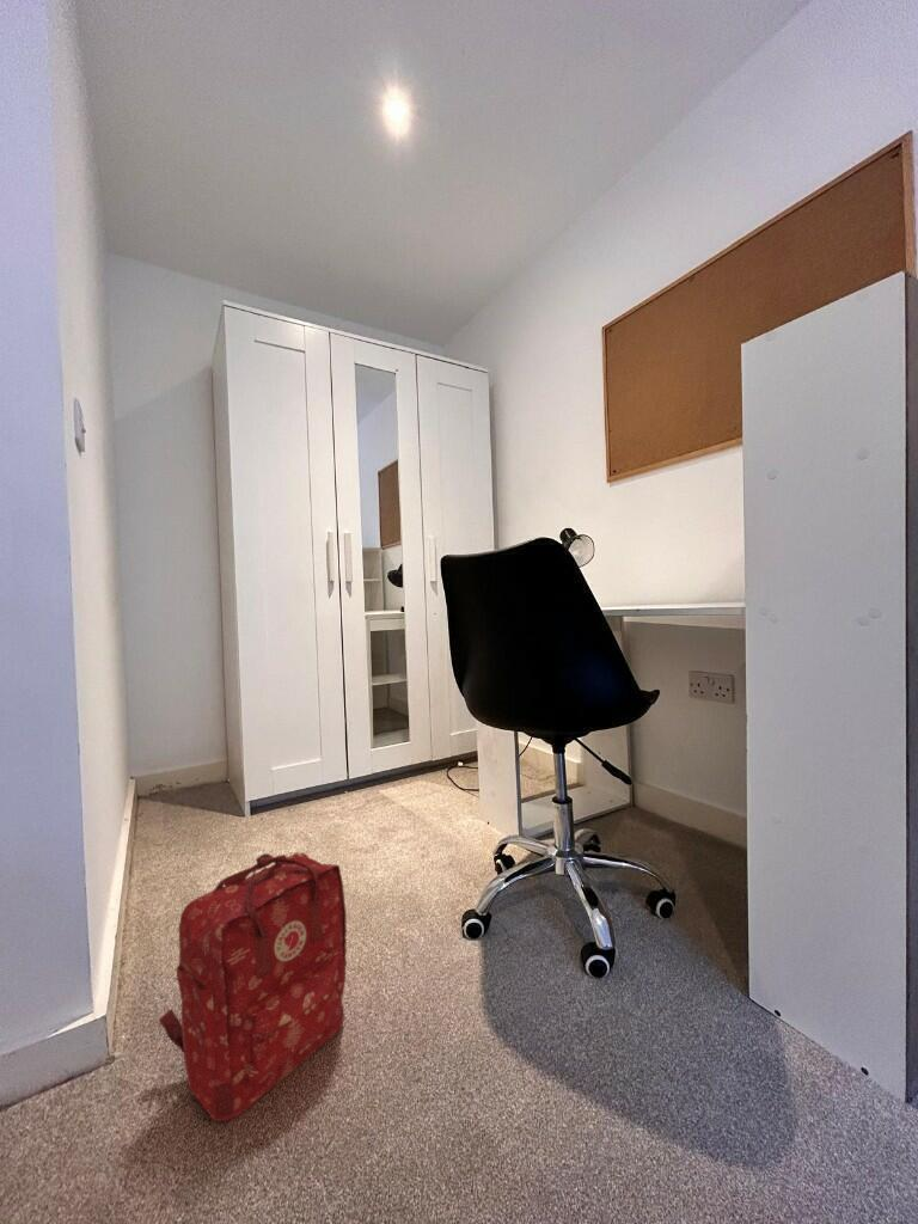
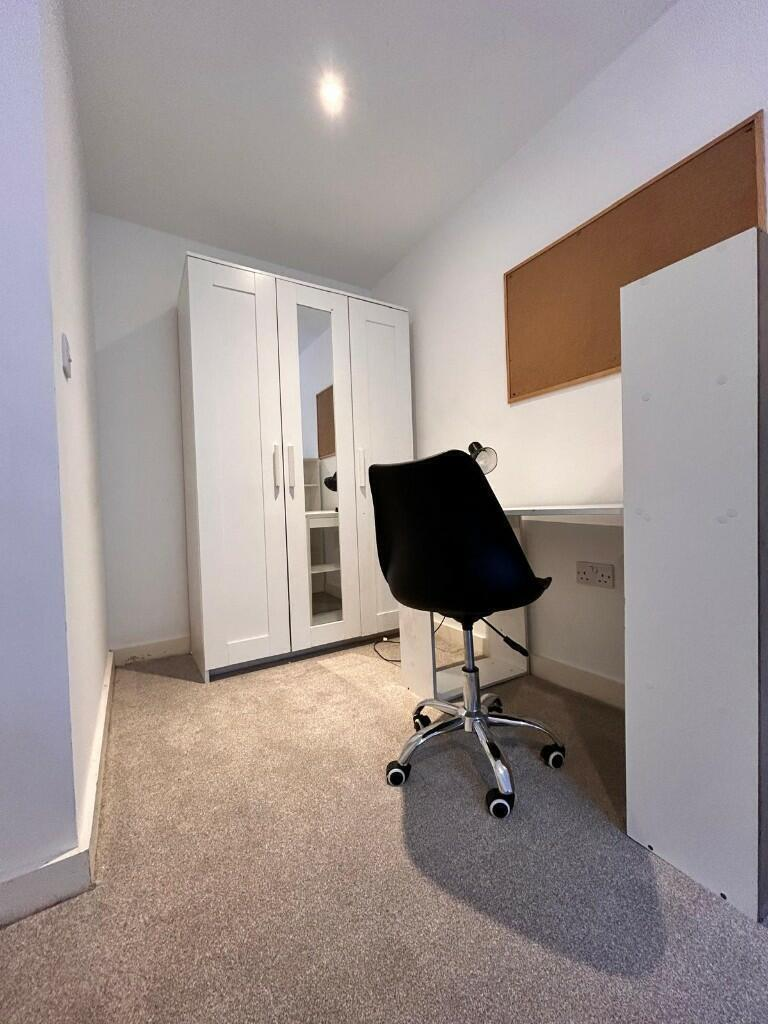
- backpack [158,852,348,1124]
